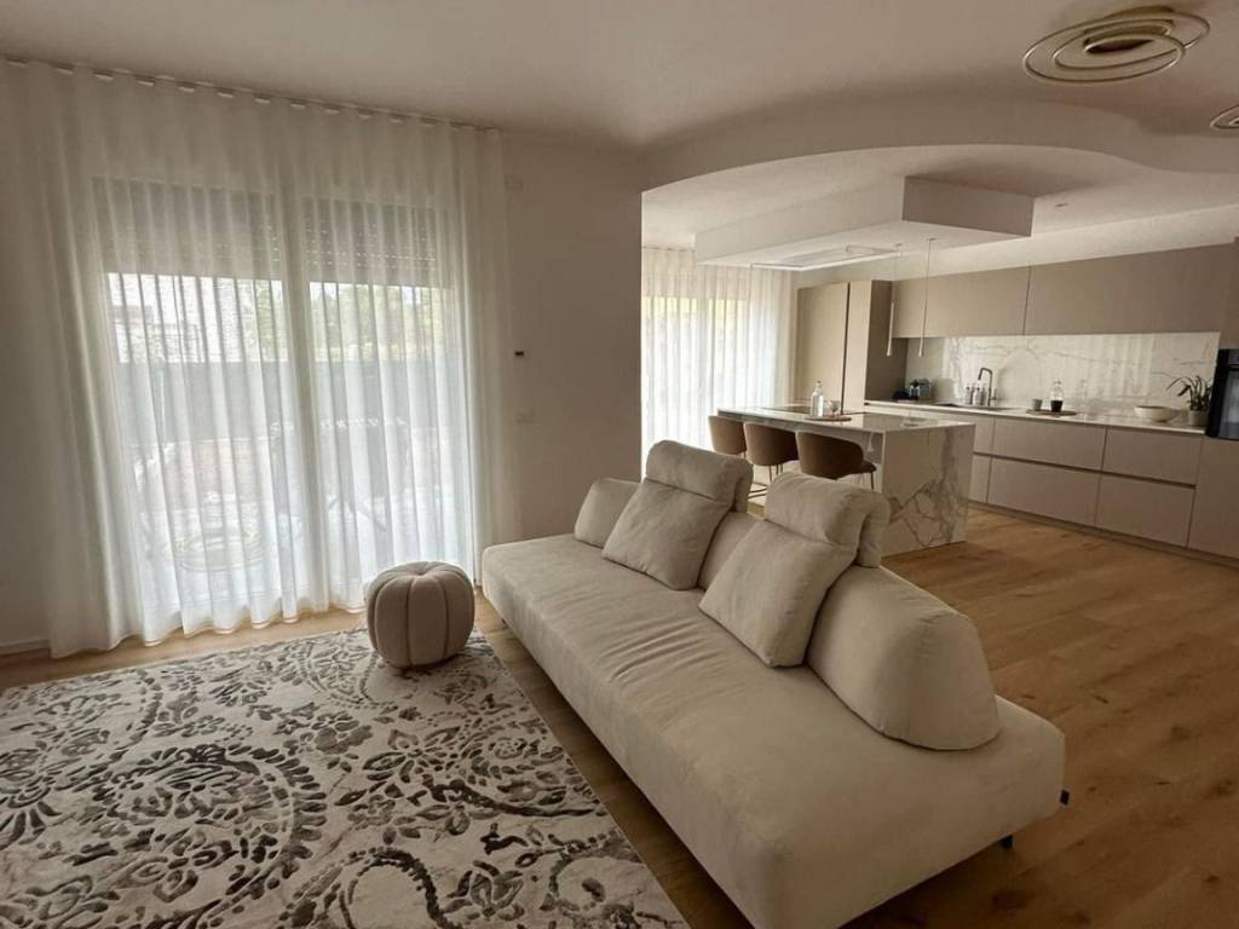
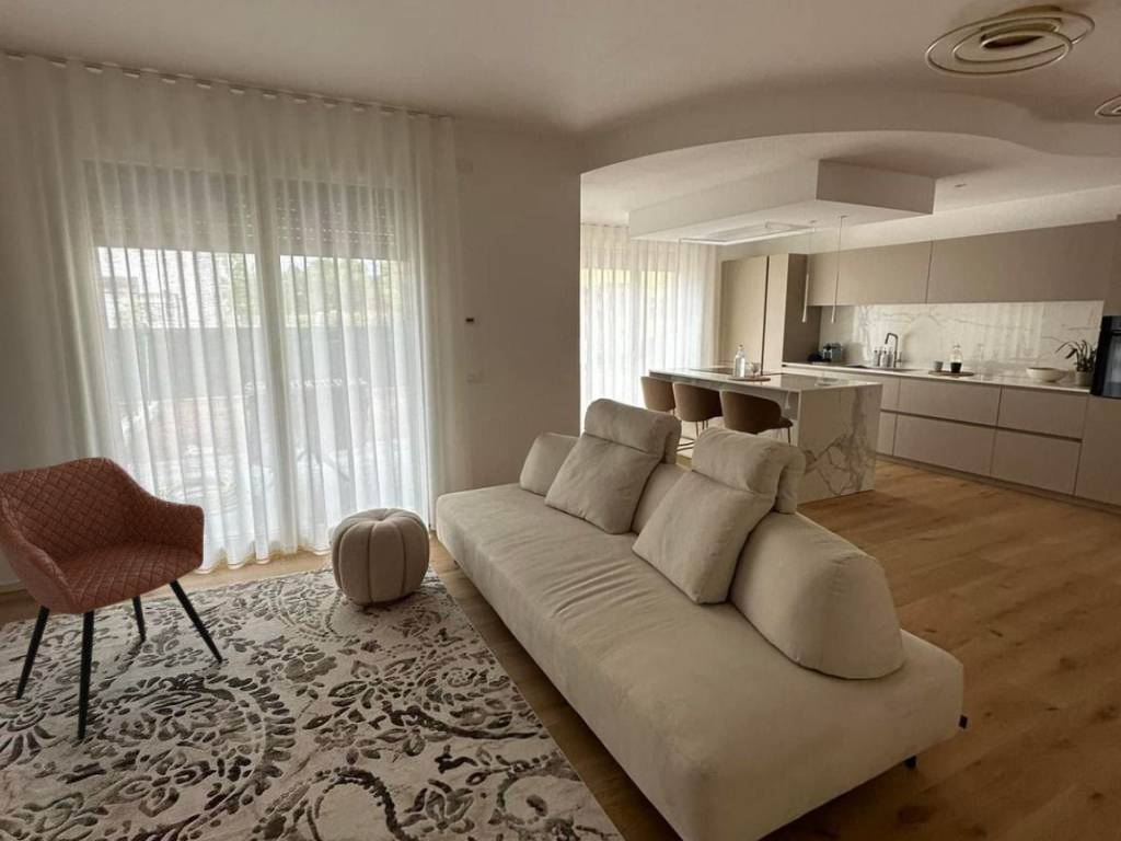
+ armchair [0,456,224,741]
